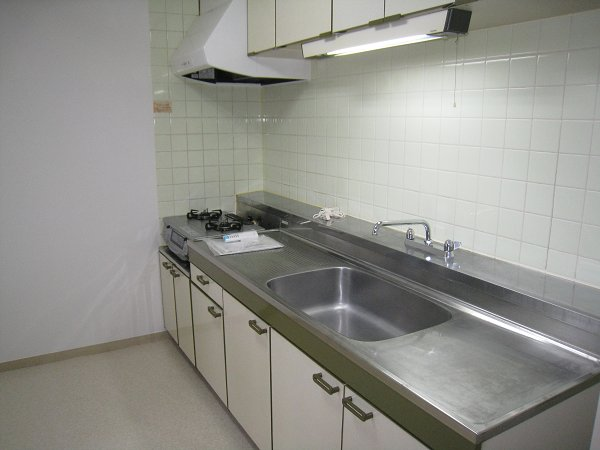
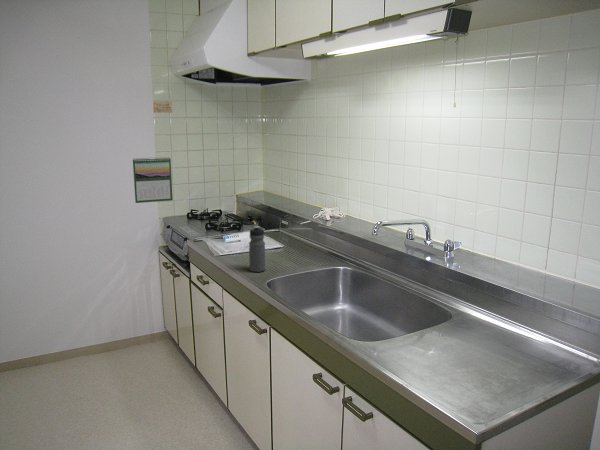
+ water bottle [248,225,266,273]
+ calendar [132,156,173,204]
